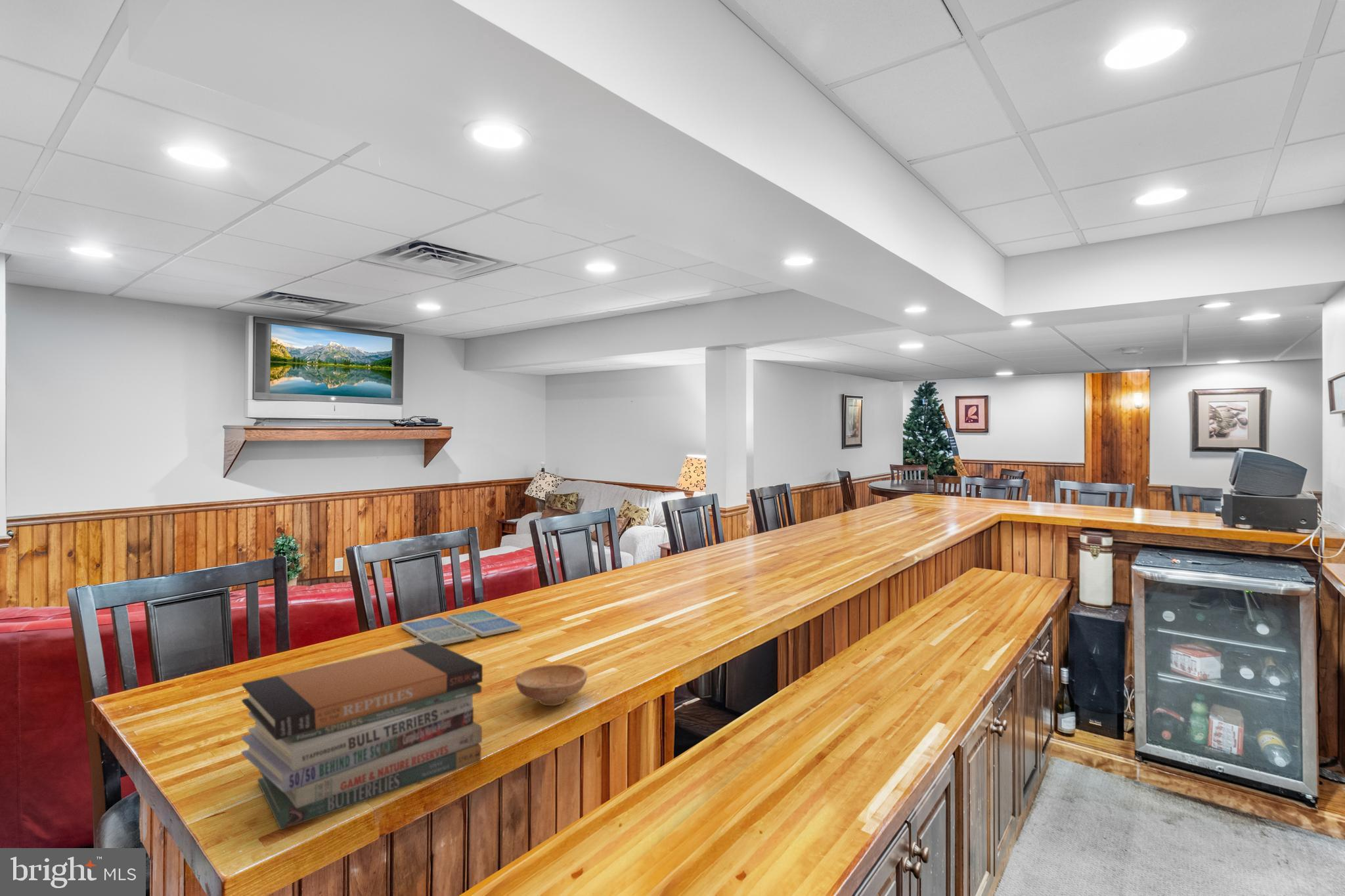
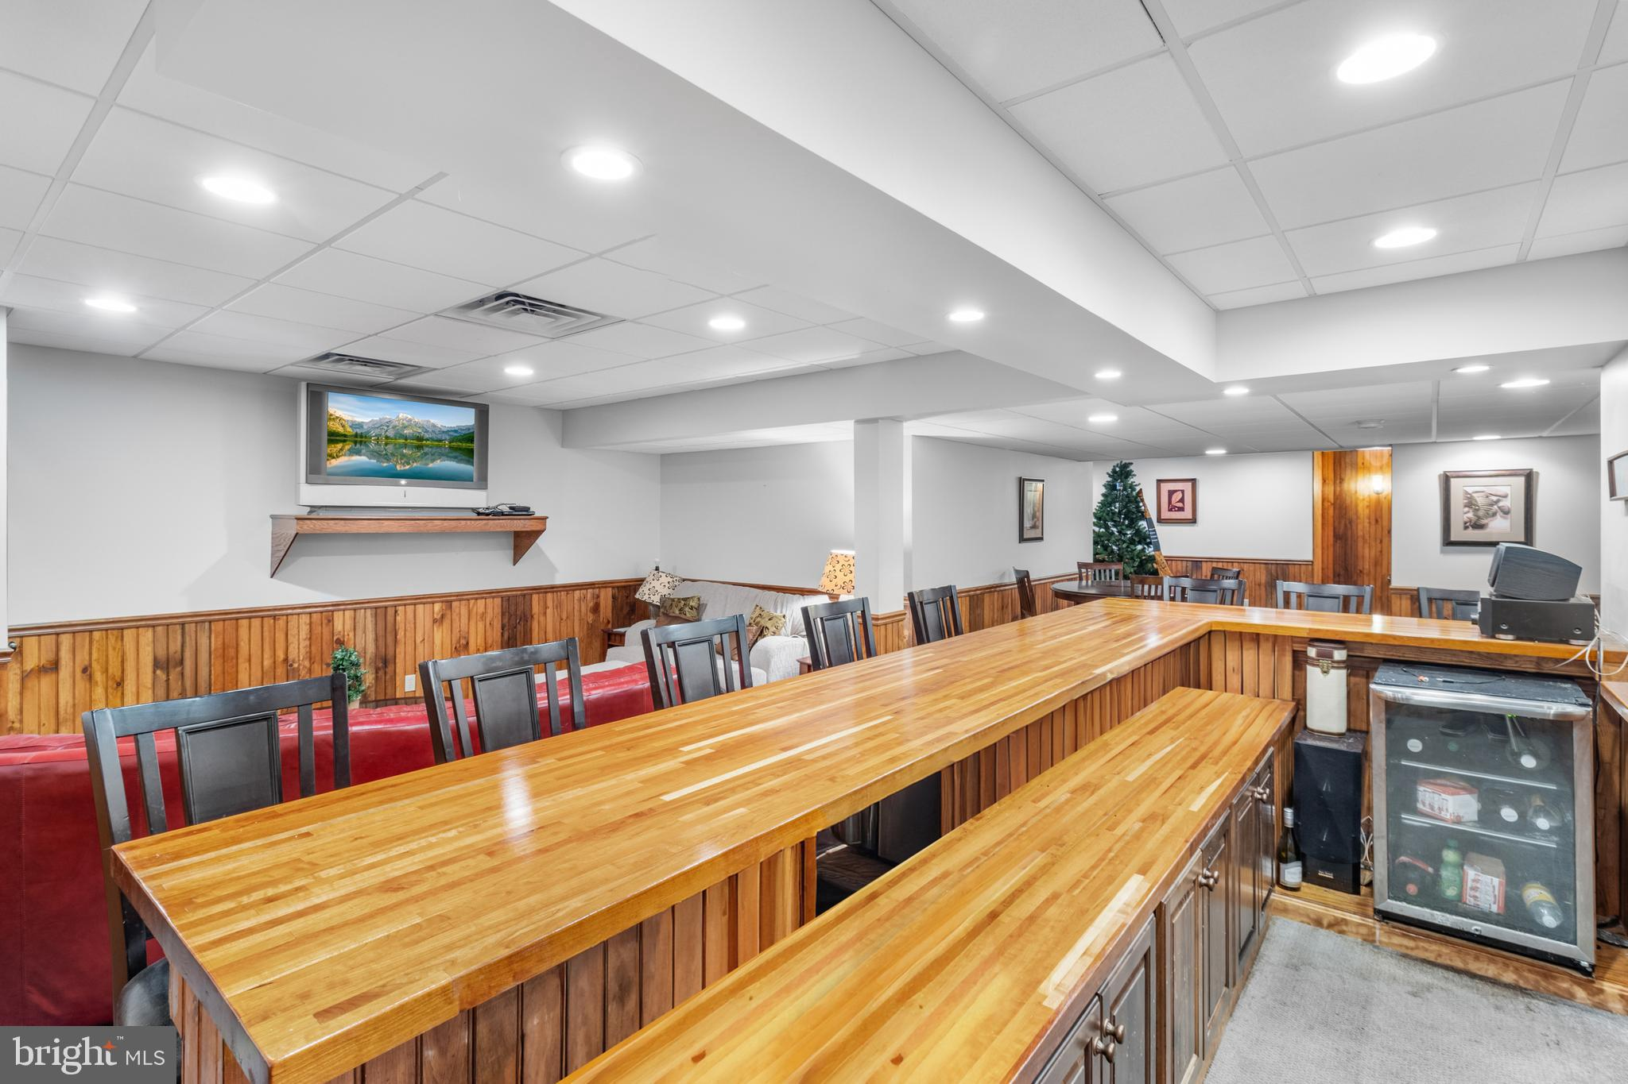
- book stack [241,641,483,830]
- bowl [515,664,588,706]
- drink coaster [400,608,521,646]
